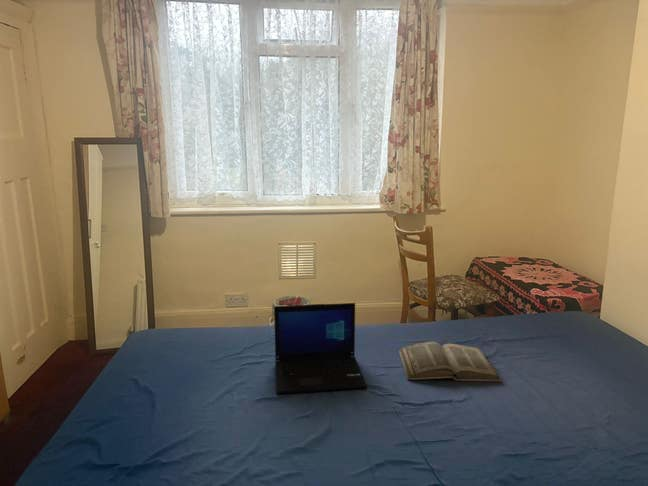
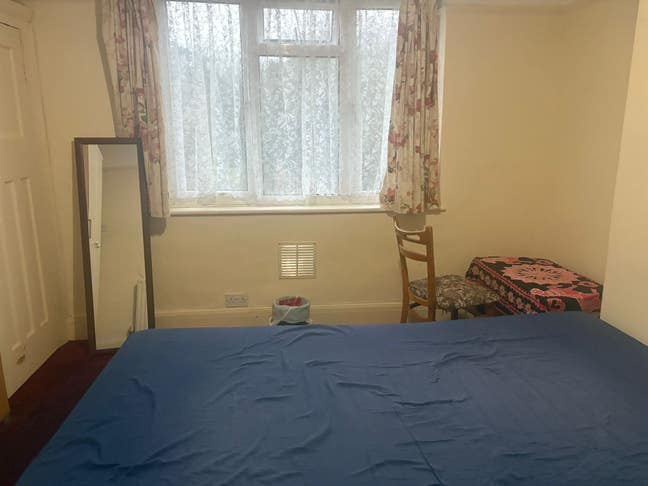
- laptop [273,302,368,395]
- book [398,341,502,382]
